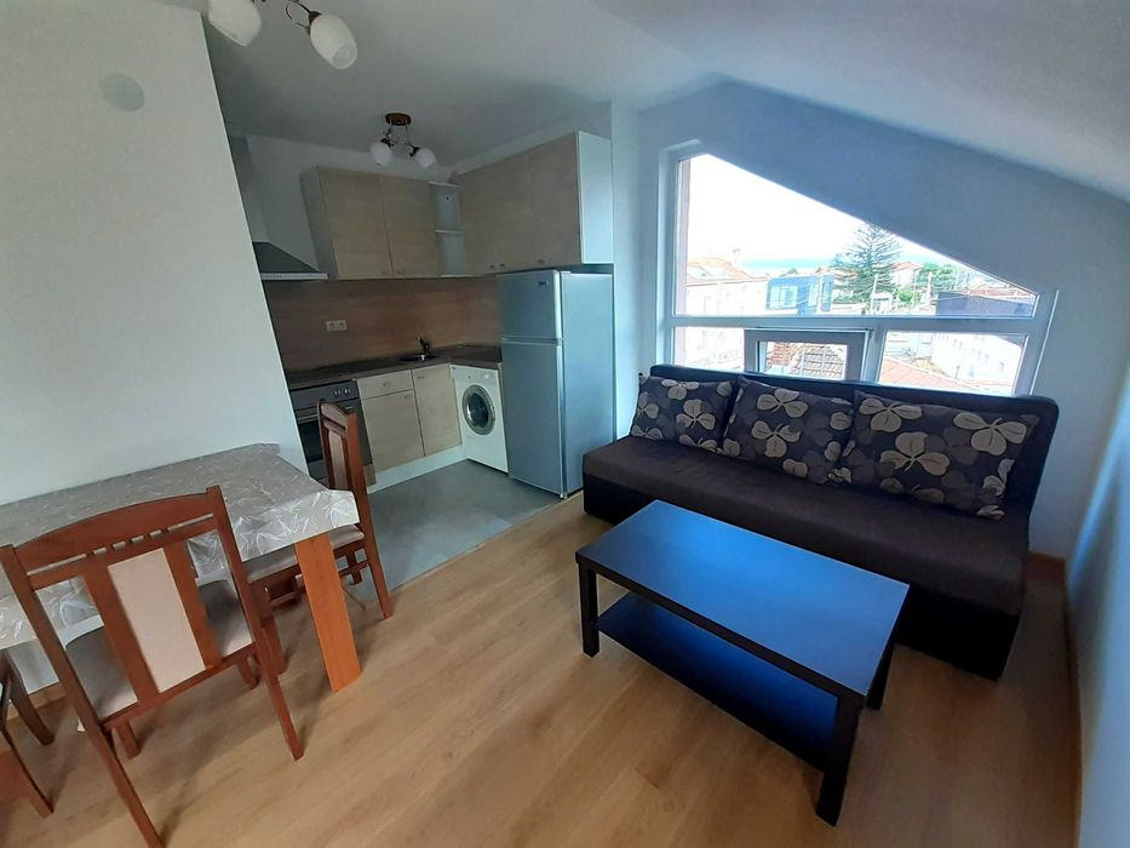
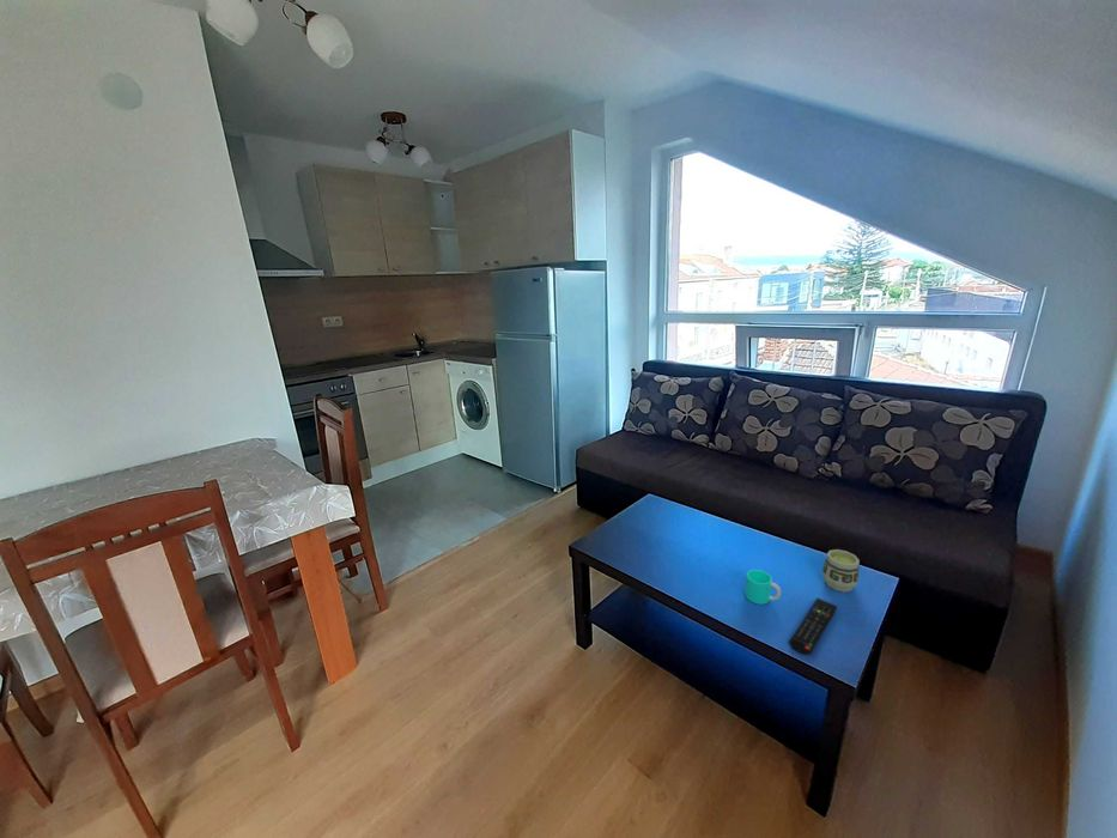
+ cup [743,569,782,606]
+ remote control [788,597,838,656]
+ cup [821,548,861,594]
